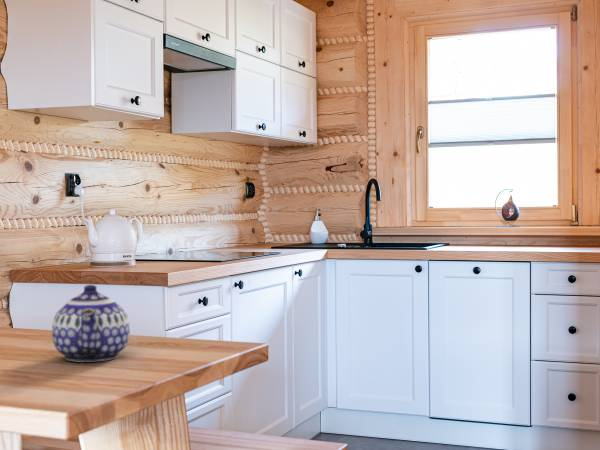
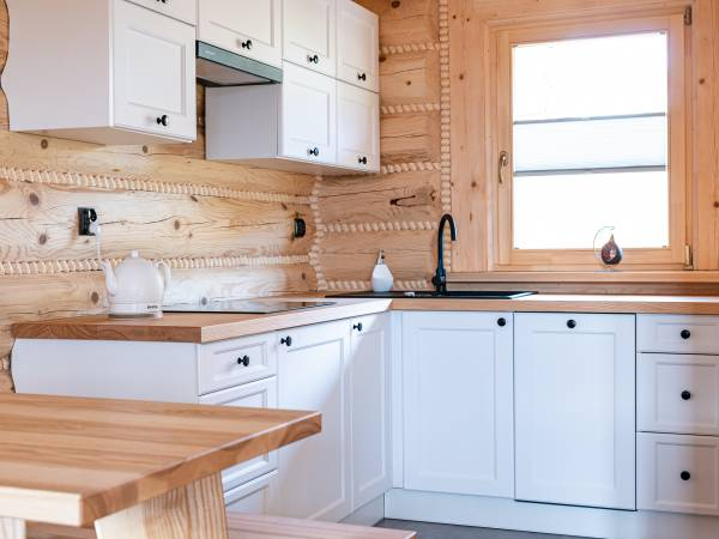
- teapot [51,284,131,363]
